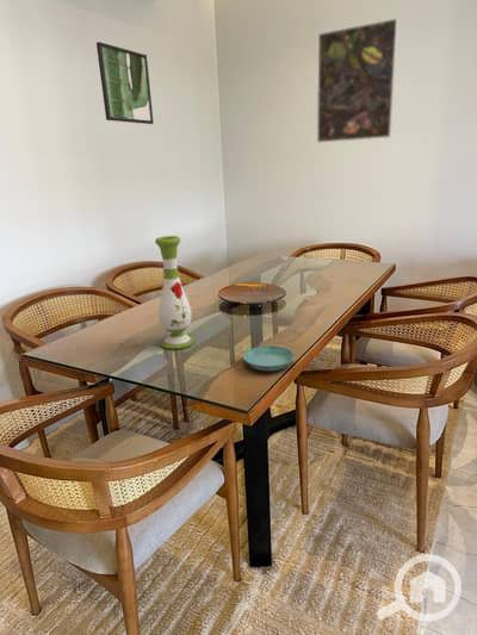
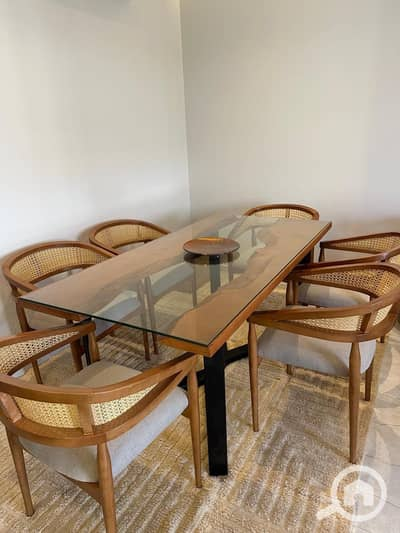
- saucer [242,344,296,372]
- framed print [316,17,399,144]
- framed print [95,41,155,125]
- vase [154,235,196,350]
